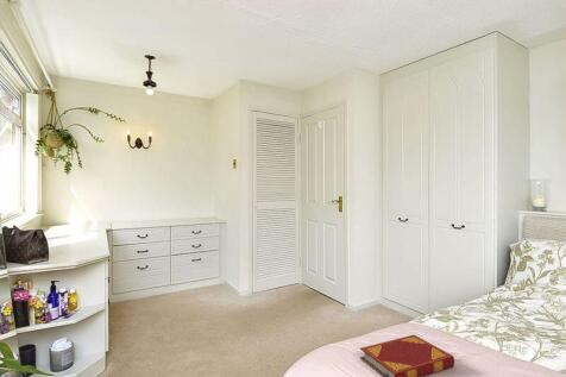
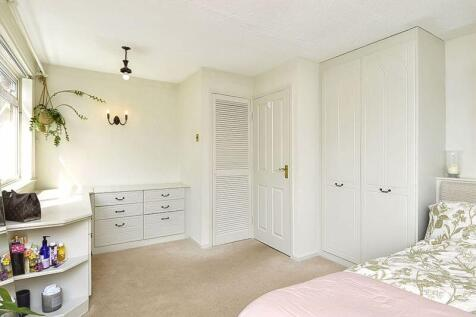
- hardback book [359,334,455,377]
